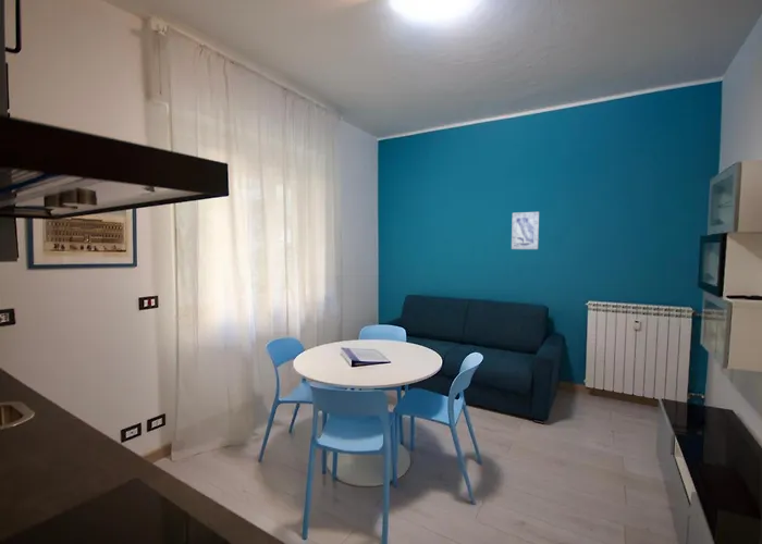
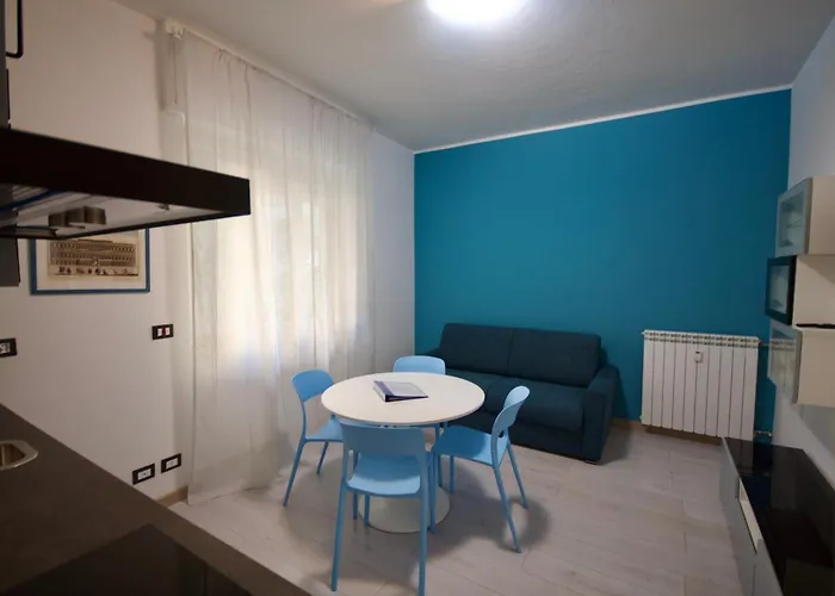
- wall art [511,211,540,250]
